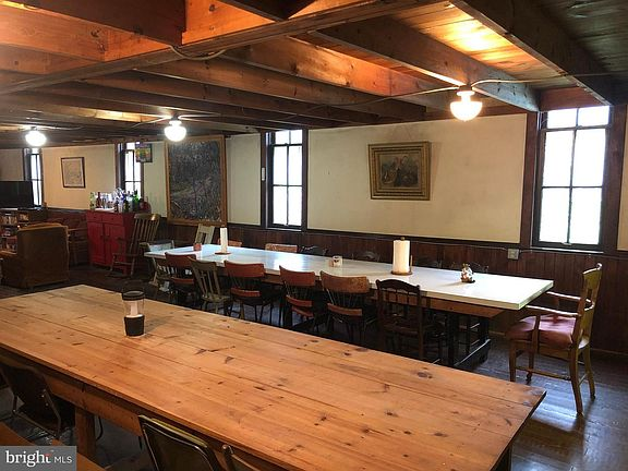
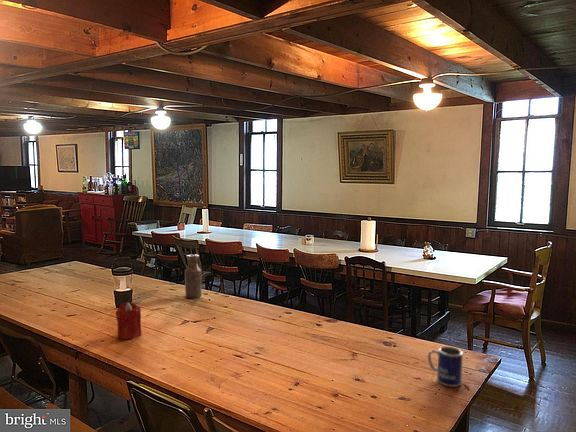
+ mug [427,345,464,388]
+ bottle [184,253,203,299]
+ candle [115,301,142,340]
